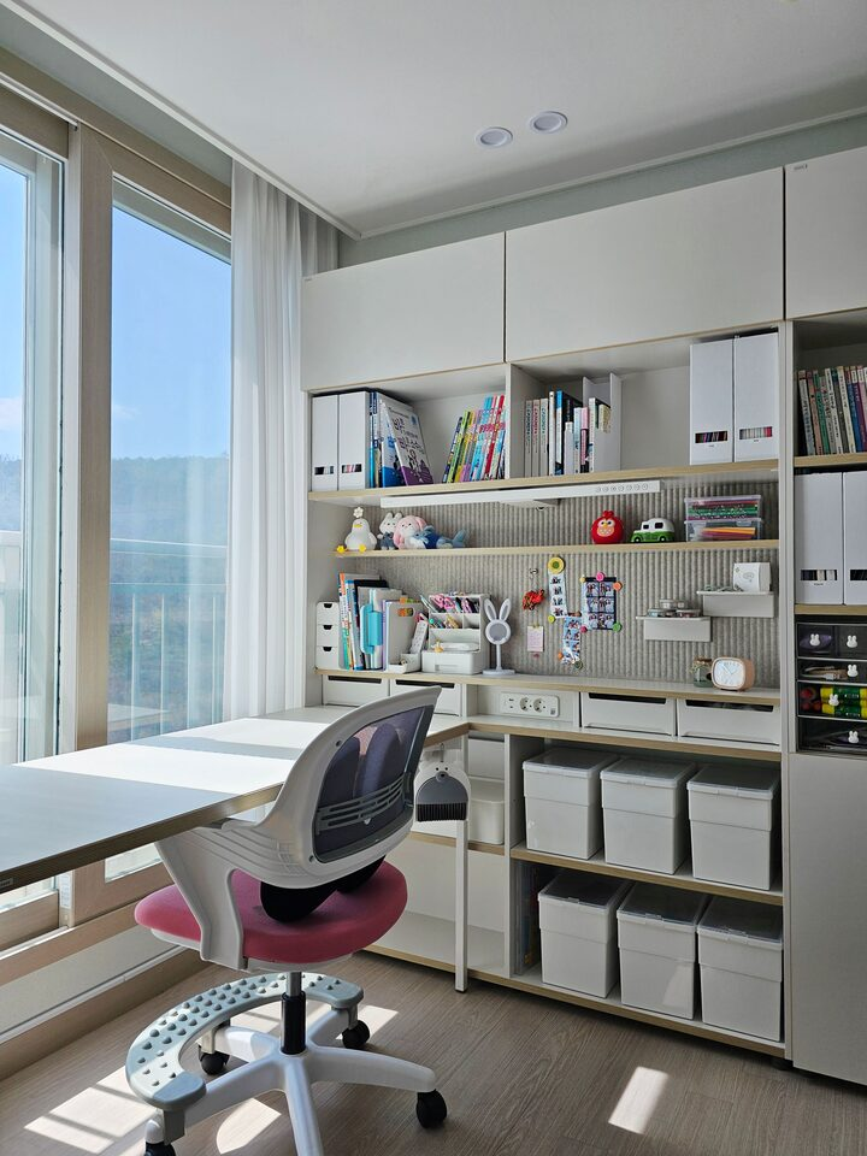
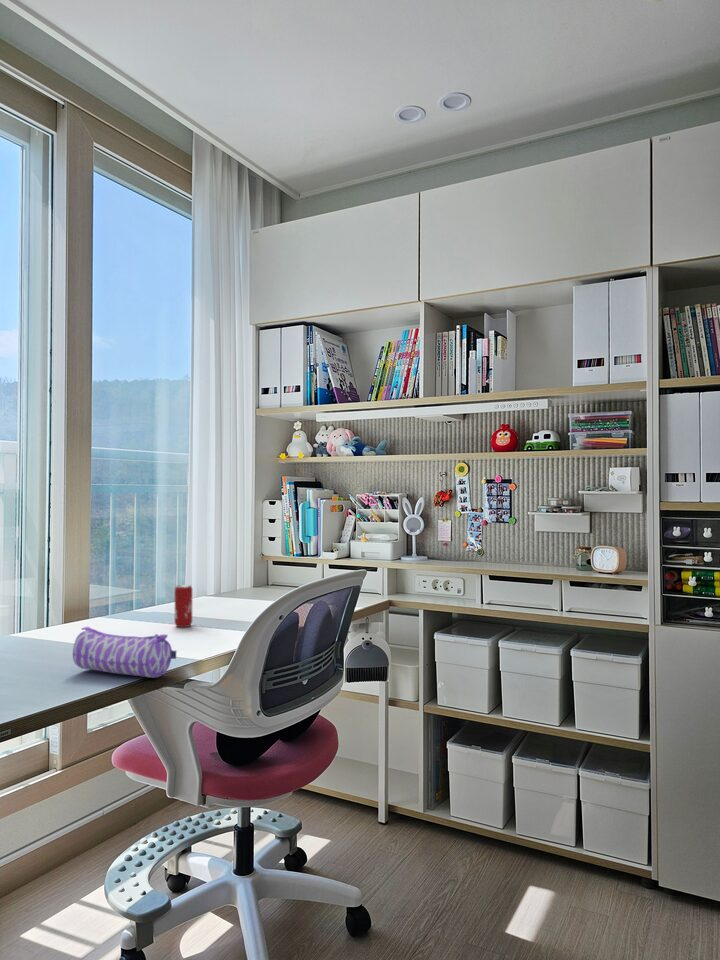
+ beverage can [174,584,193,628]
+ pencil case [72,626,177,679]
